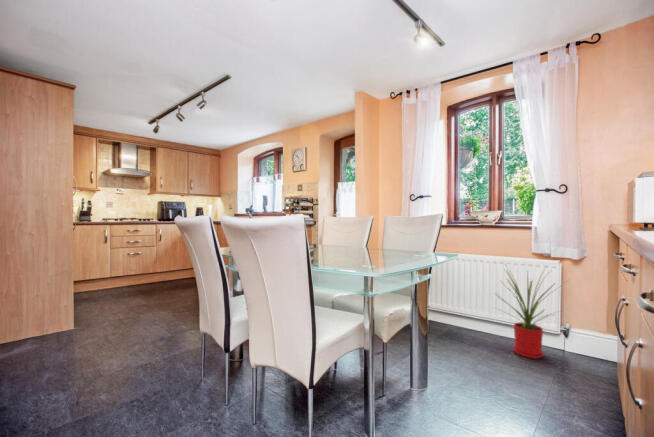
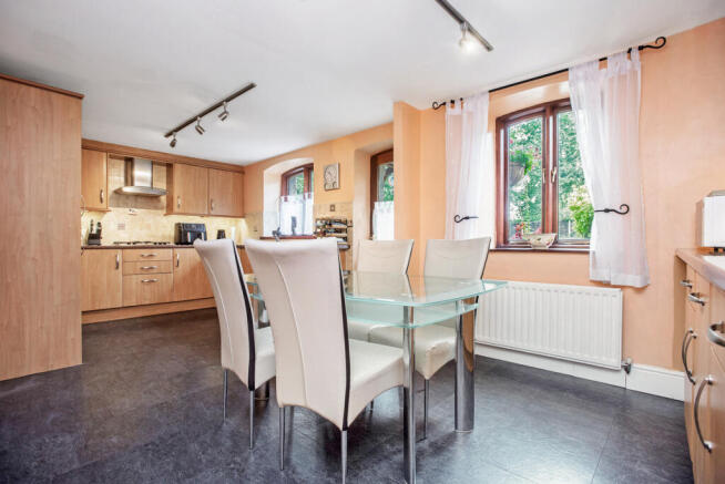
- house plant [491,262,571,360]
